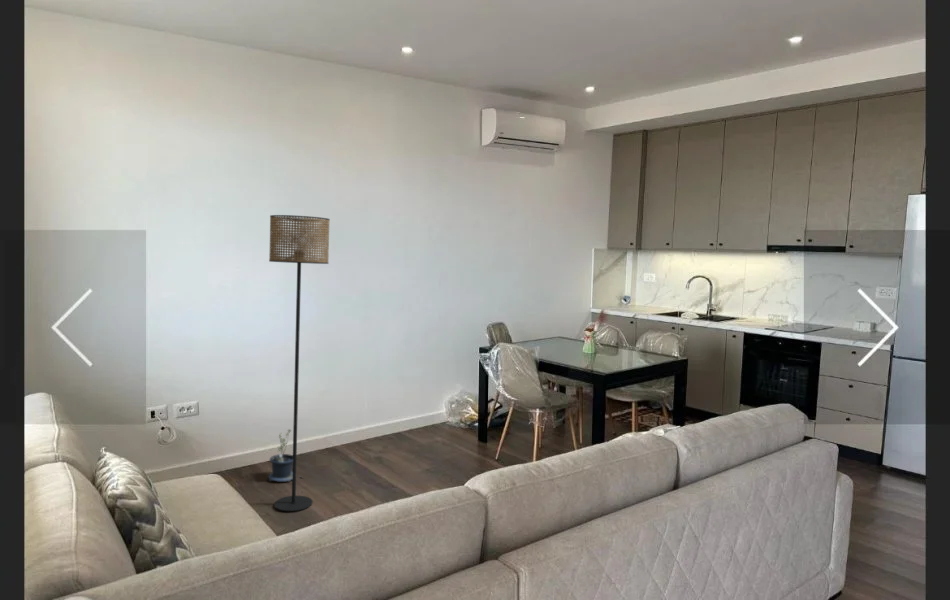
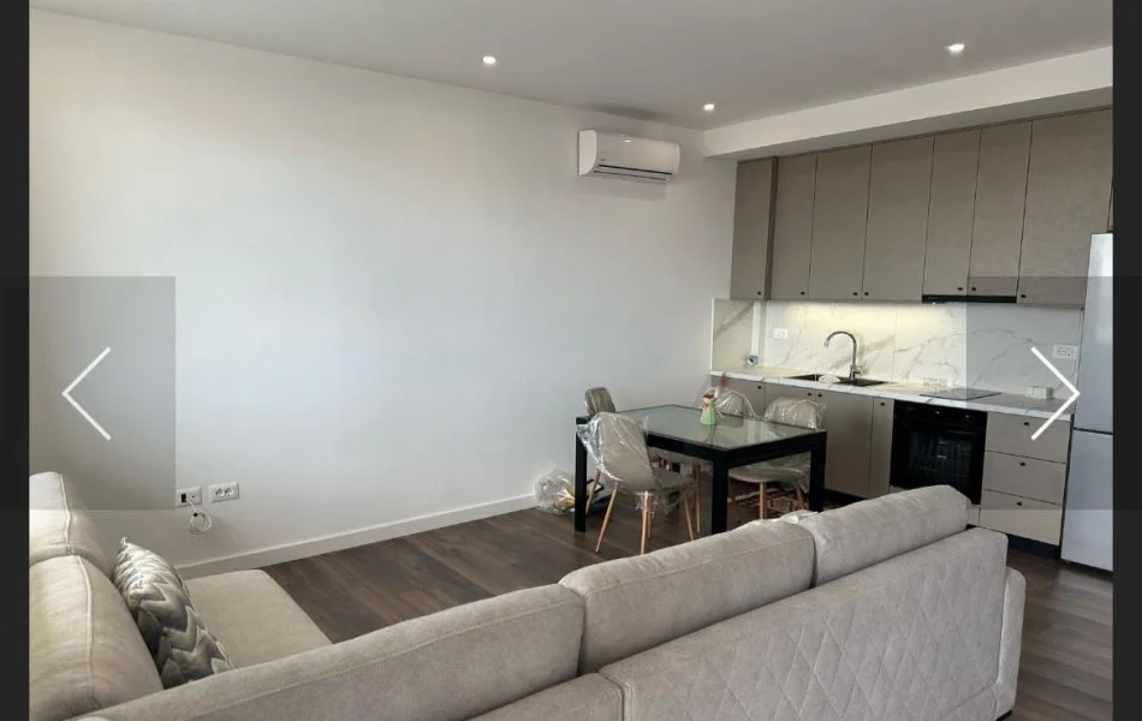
- floor lamp [268,214,331,512]
- potted plant [267,428,305,483]
